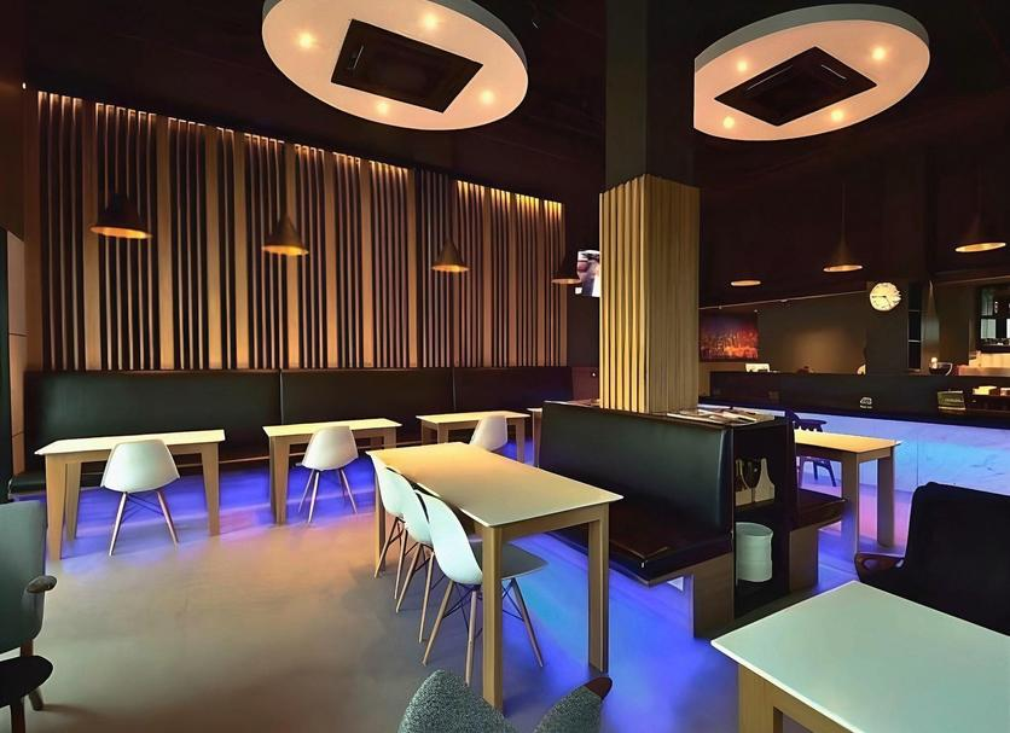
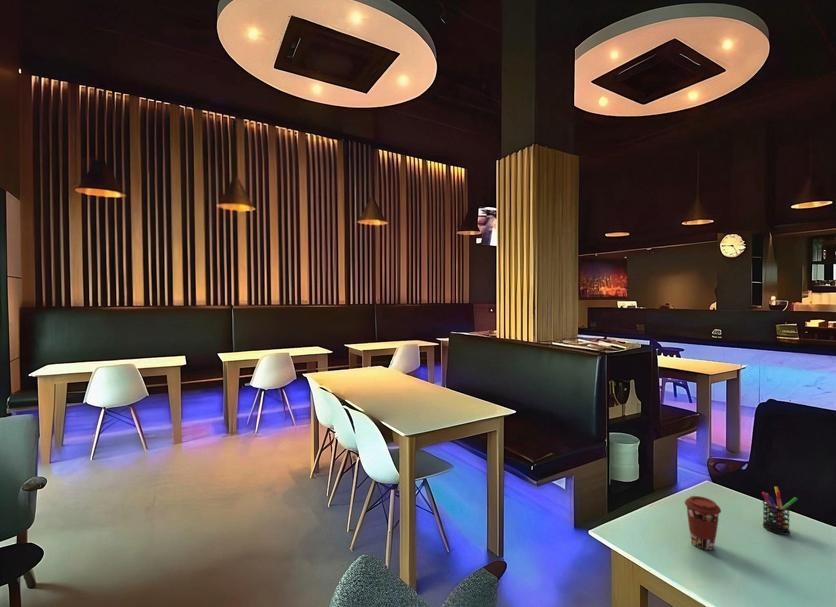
+ coffee cup [684,495,722,551]
+ pen holder [761,486,798,535]
